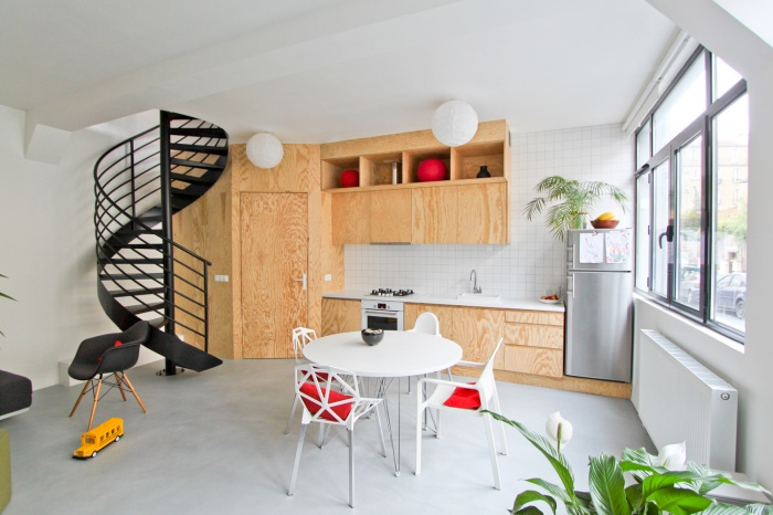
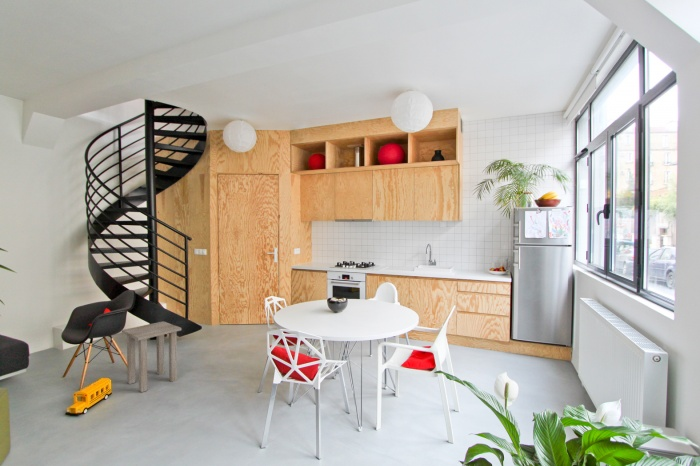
+ side table [121,321,182,393]
